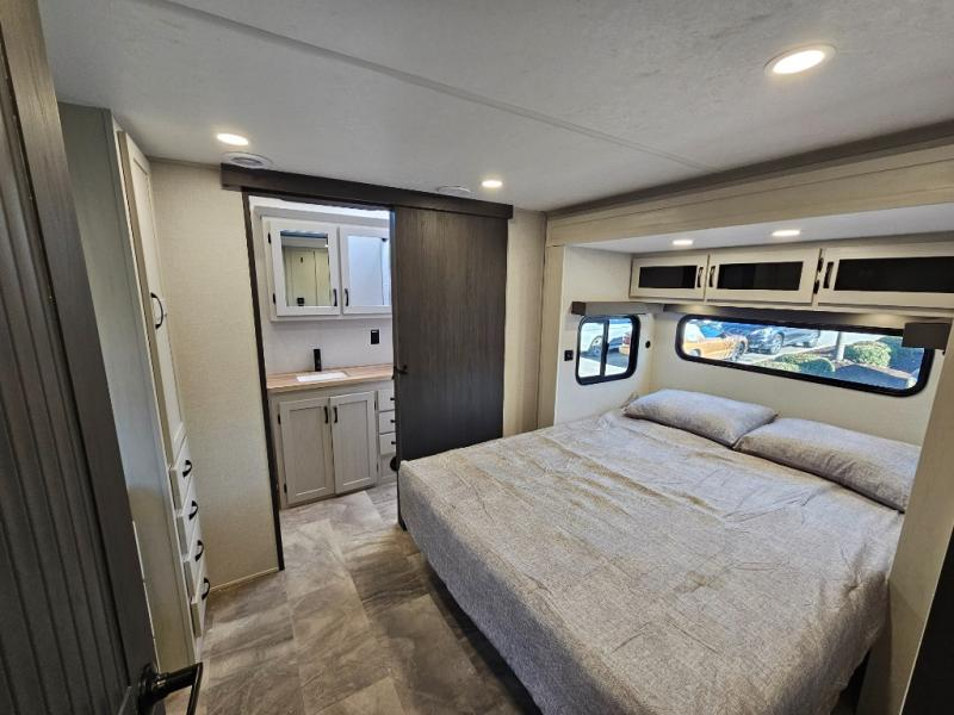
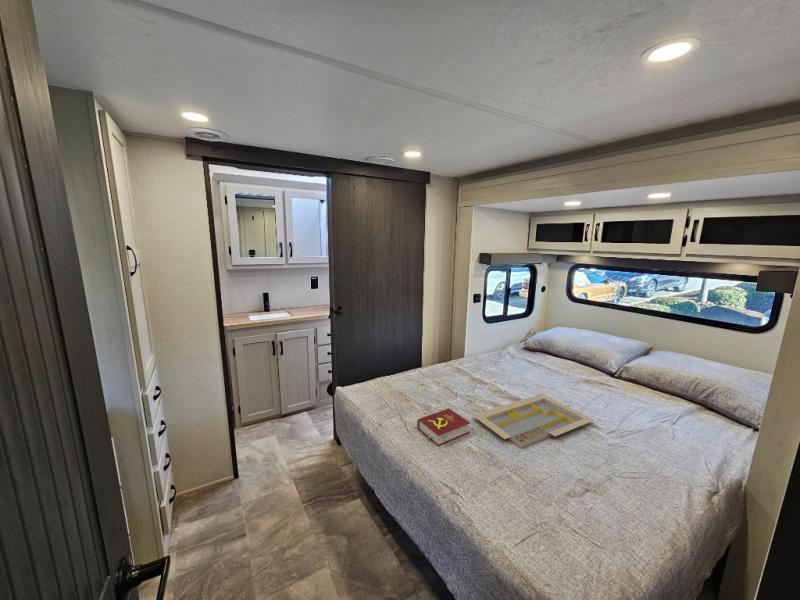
+ book [416,408,471,447]
+ serving tray [471,393,595,449]
